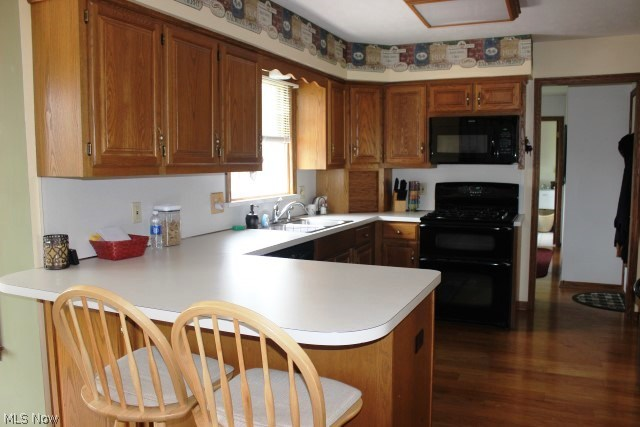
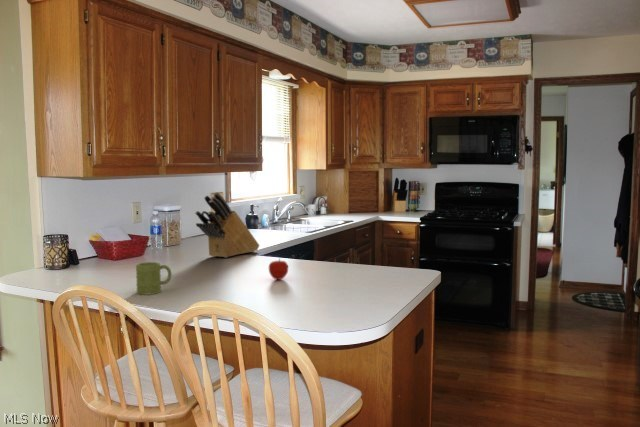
+ fruit [268,258,289,281]
+ mug [135,261,173,296]
+ knife block [194,191,260,259]
